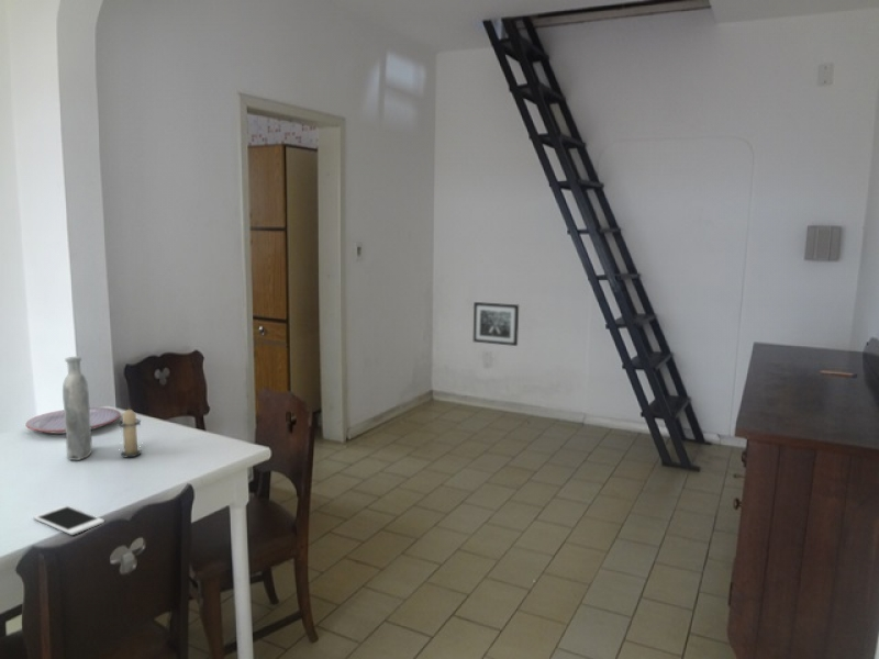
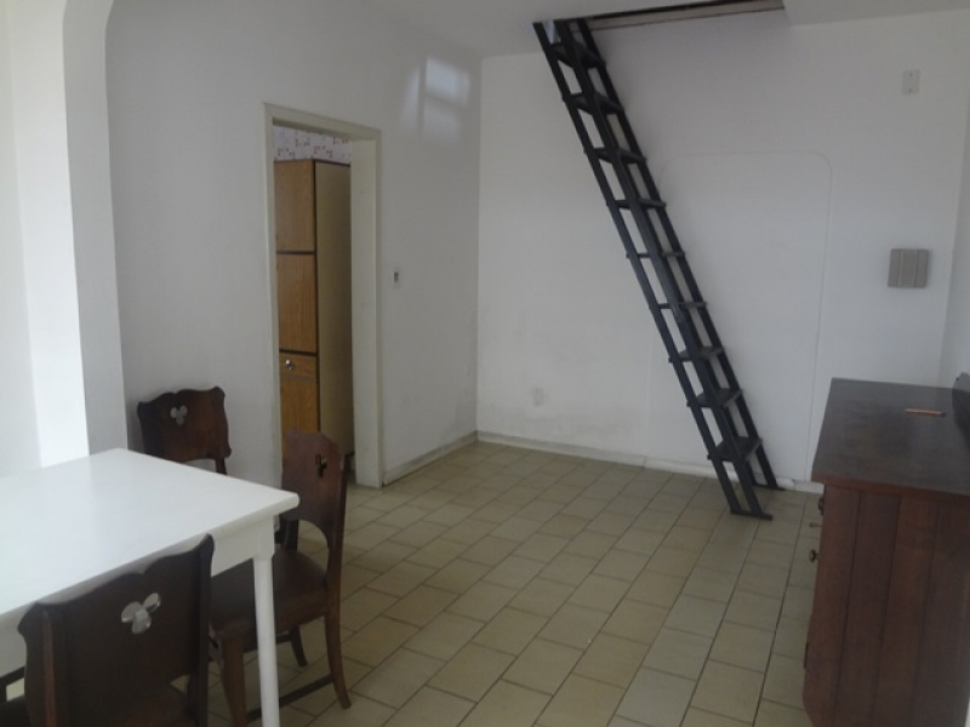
- cell phone [32,504,105,536]
- plate [25,406,122,435]
- wall art [472,301,520,347]
- candle [116,405,143,458]
- bottle [62,356,93,461]
